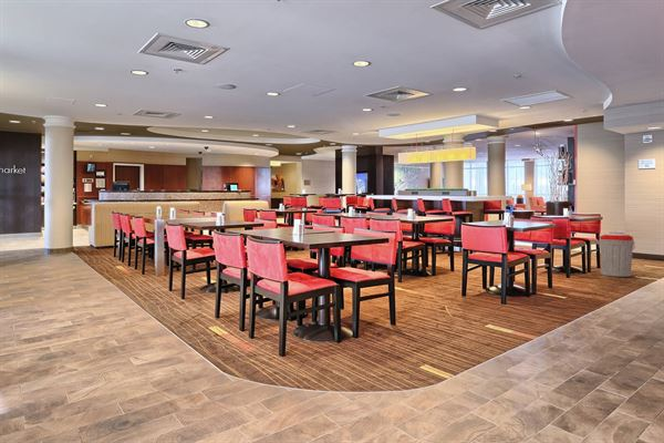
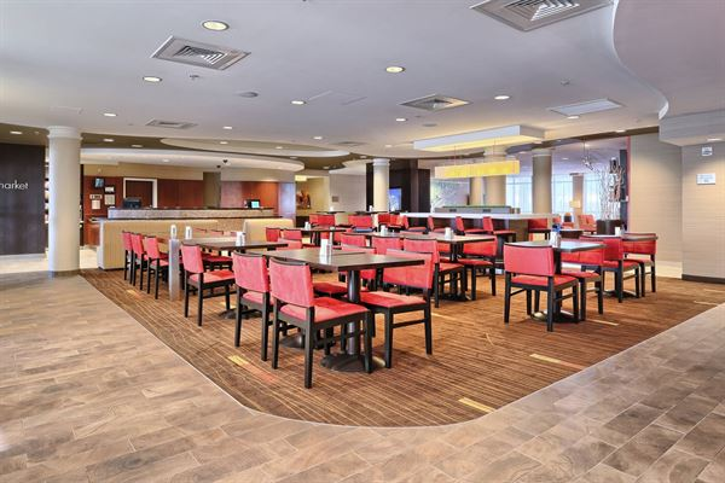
- trash can [598,231,636,278]
